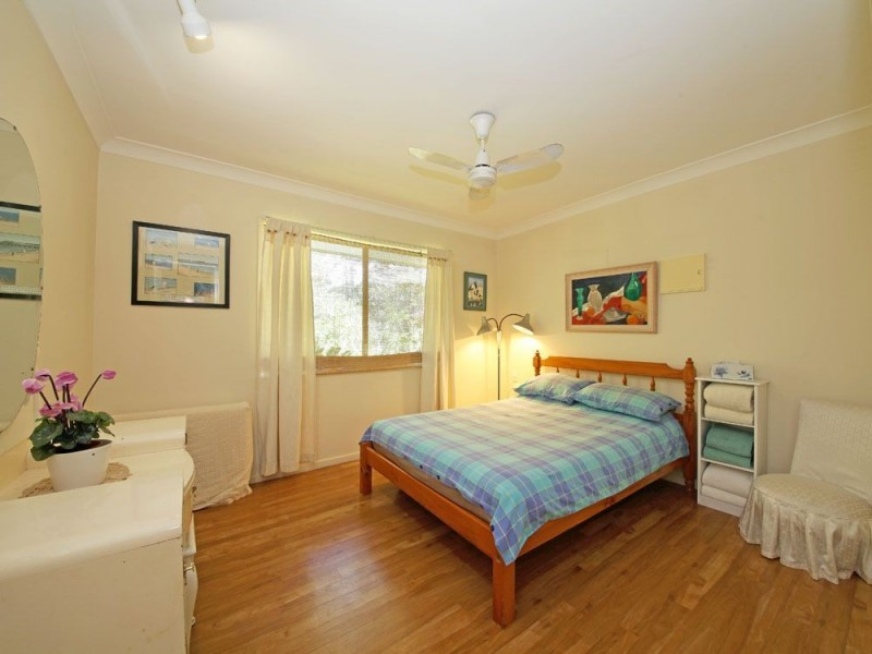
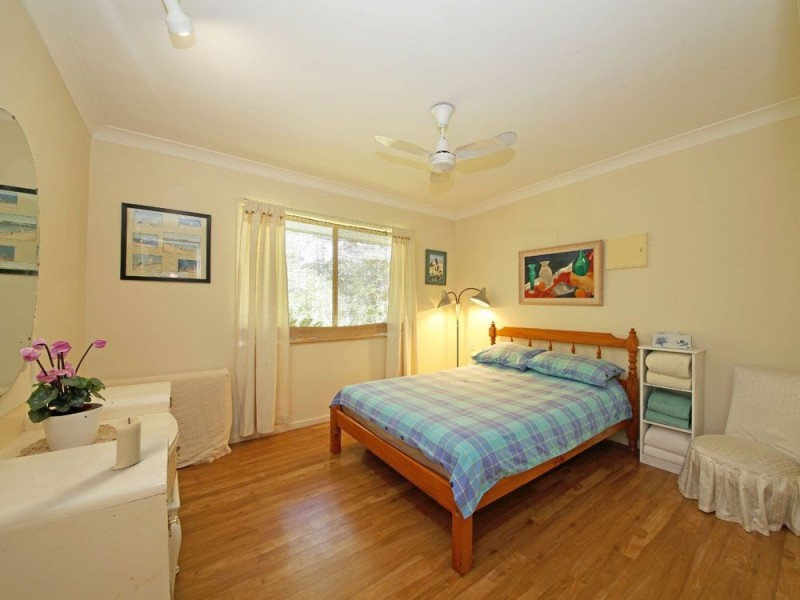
+ candle [110,415,143,471]
